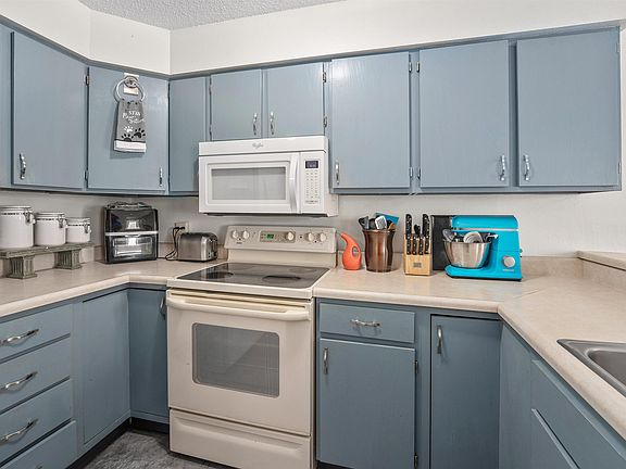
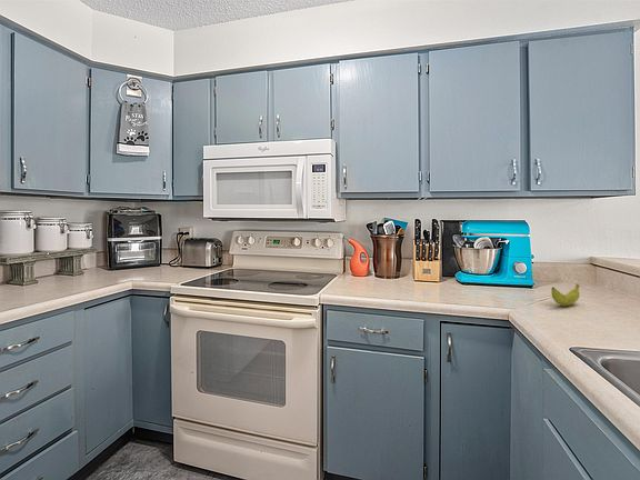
+ banana [550,282,581,307]
